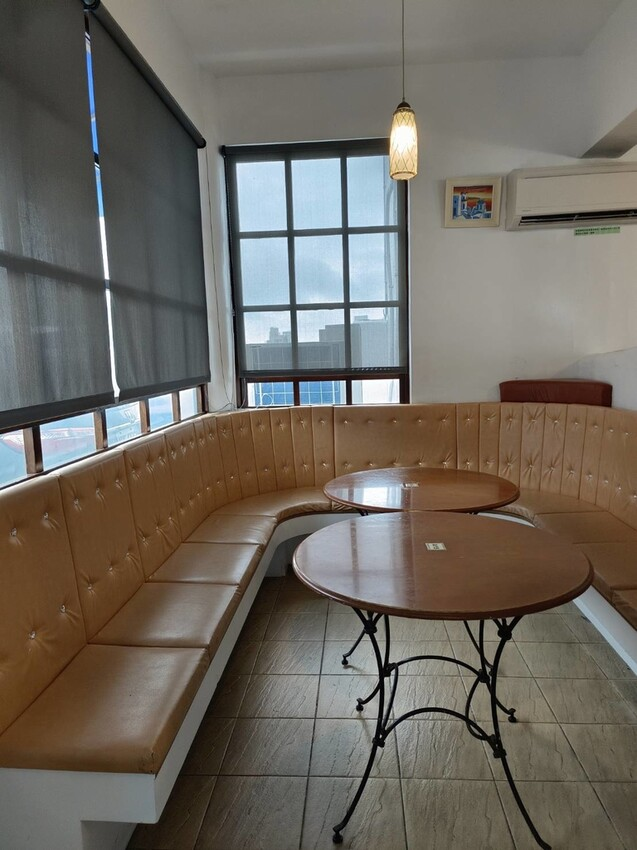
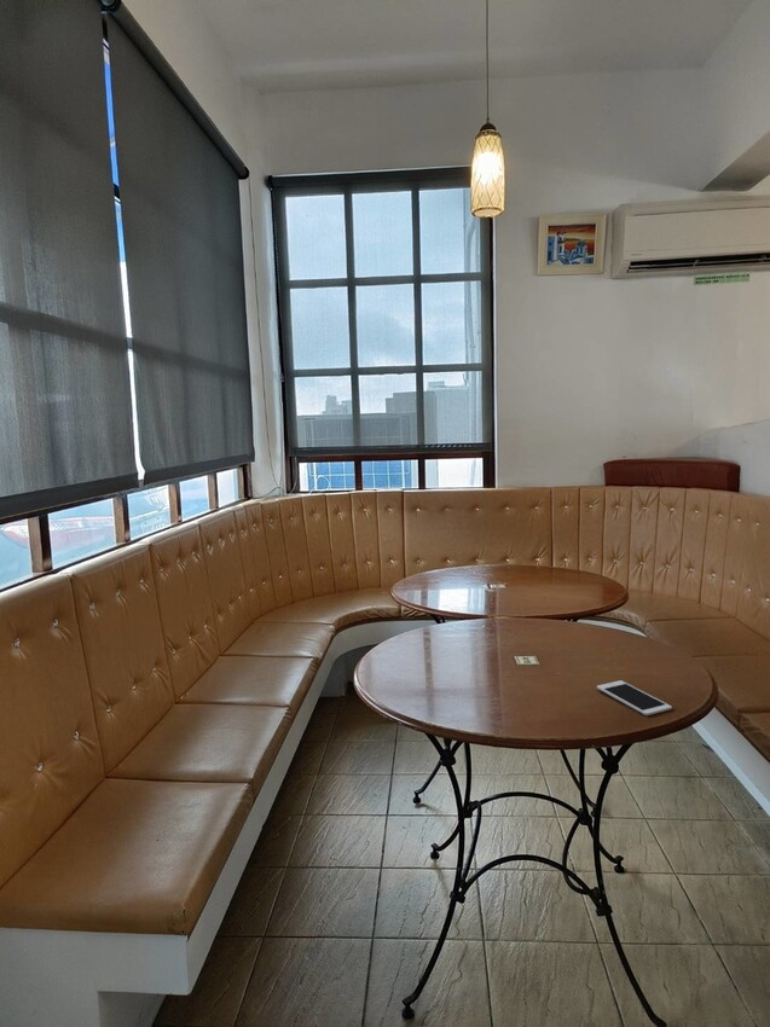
+ cell phone [596,679,673,716]
